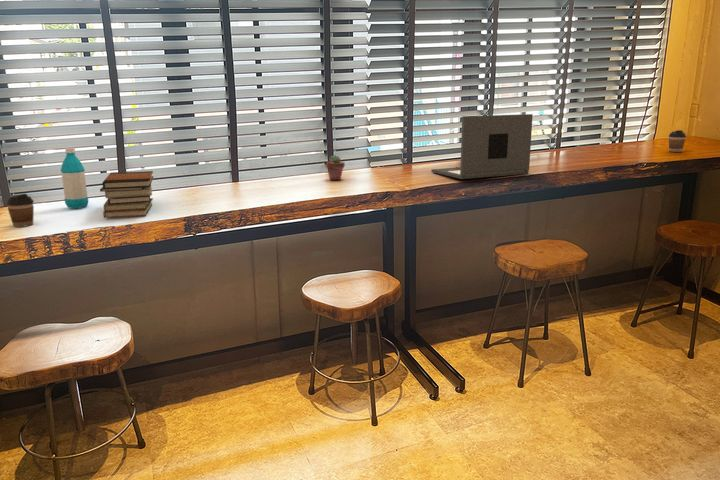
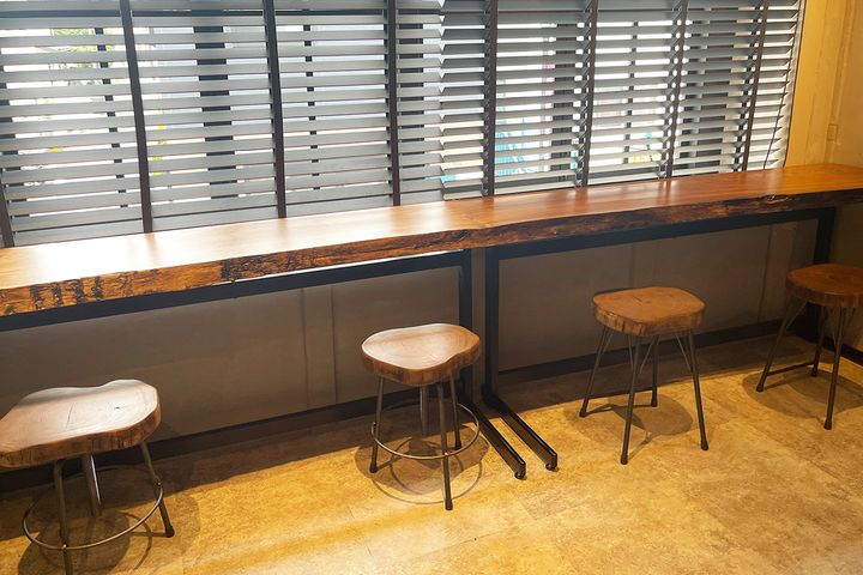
- water bottle [60,147,89,210]
- potted succulent [325,154,346,181]
- coffee cup [668,129,687,153]
- coffee cup [5,193,35,228]
- book stack [99,170,154,219]
- laptop [430,113,534,180]
